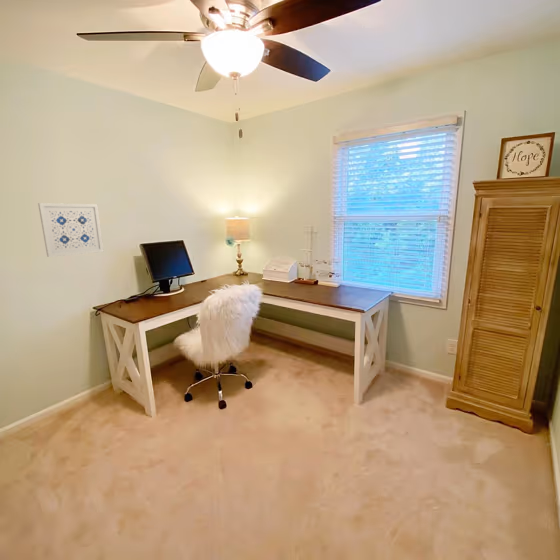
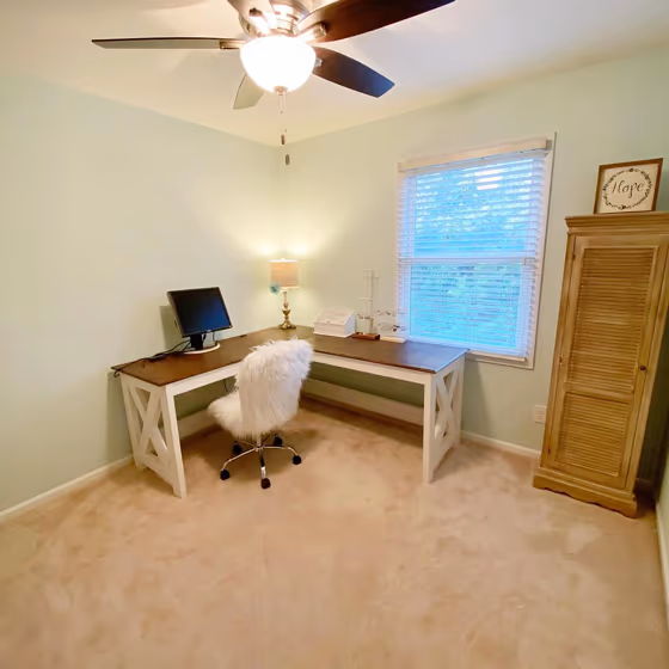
- wall art [37,202,105,258]
